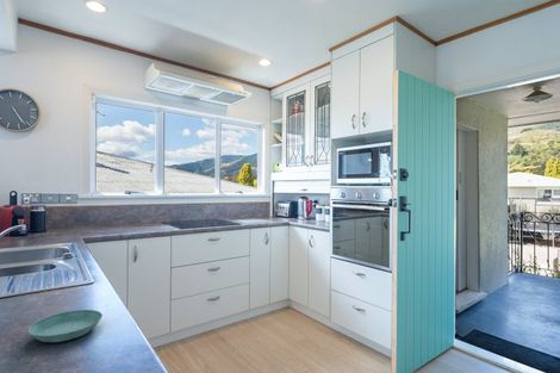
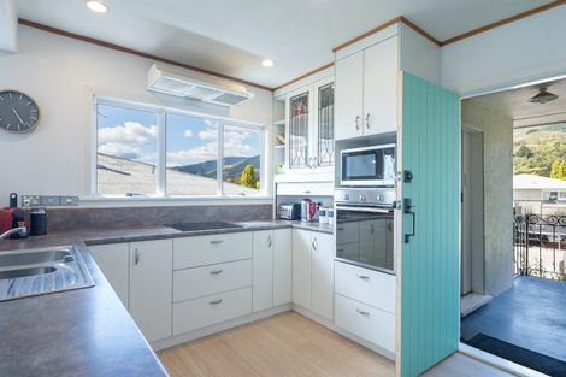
- saucer [27,309,104,343]
